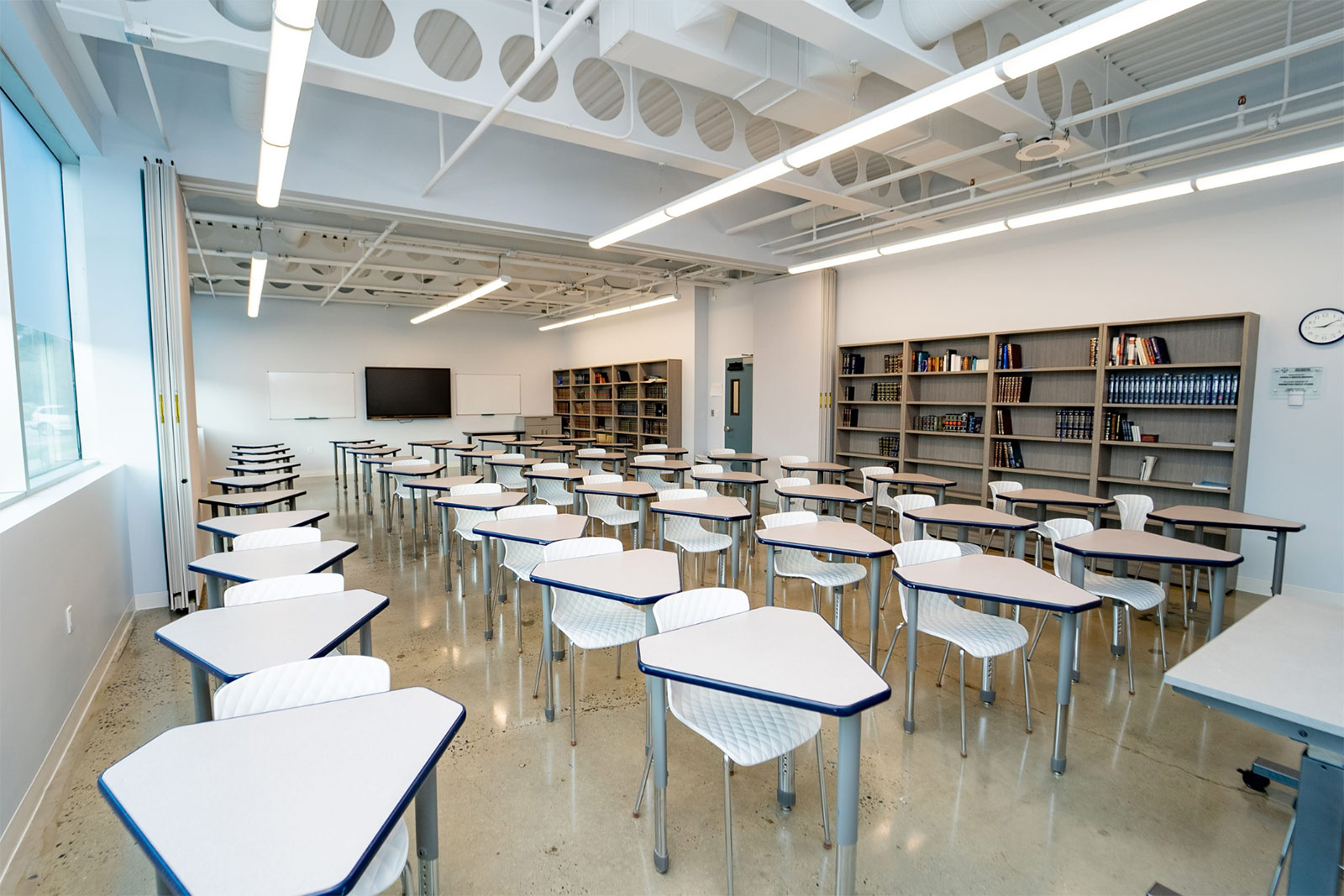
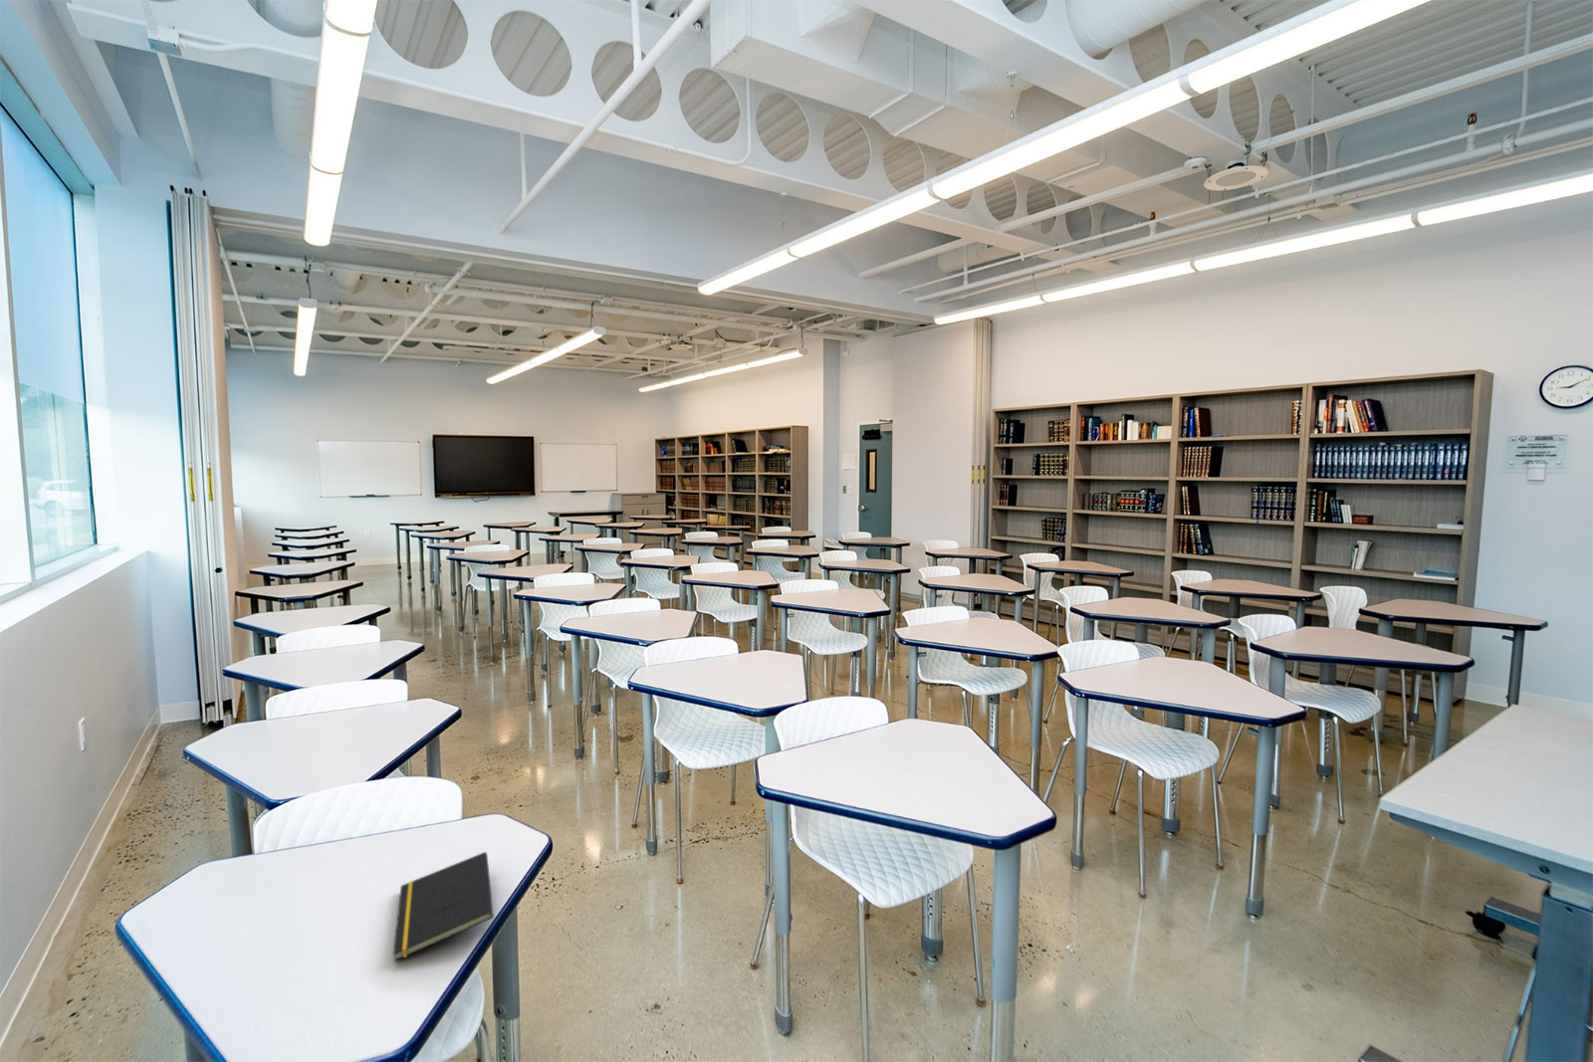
+ notepad [392,851,494,961]
